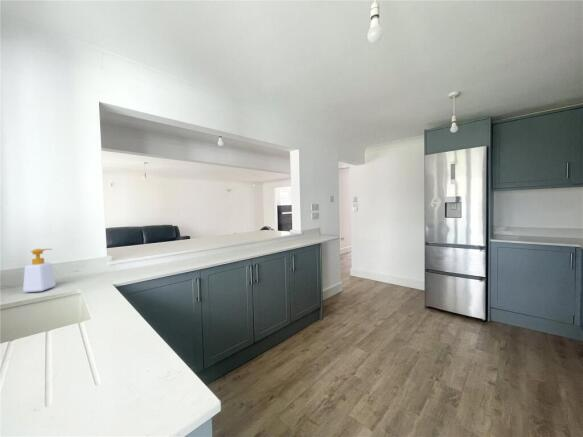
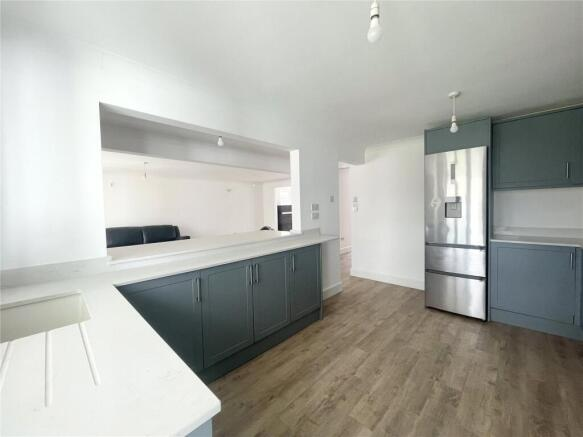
- soap bottle [22,248,57,293]
